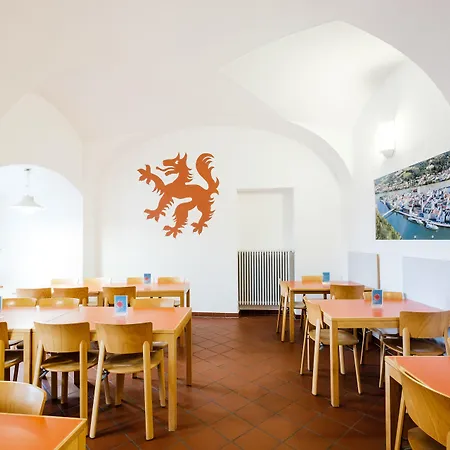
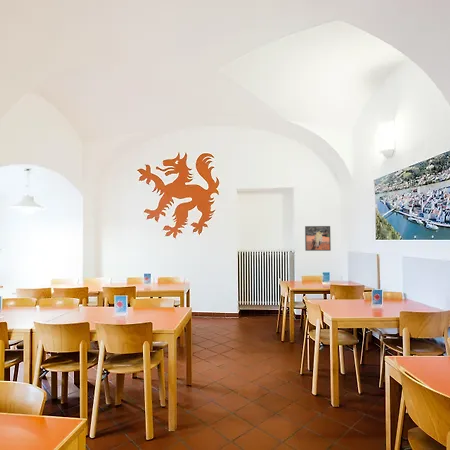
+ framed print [304,225,332,252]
